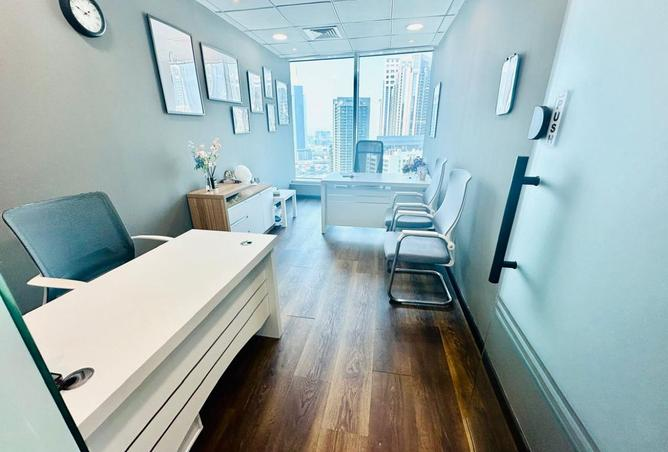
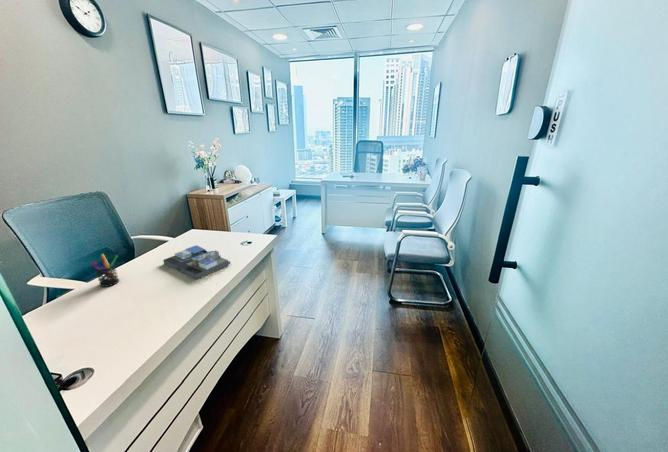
+ pen holder [90,253,120,288]
+ architectural model [162,244,231,280]
